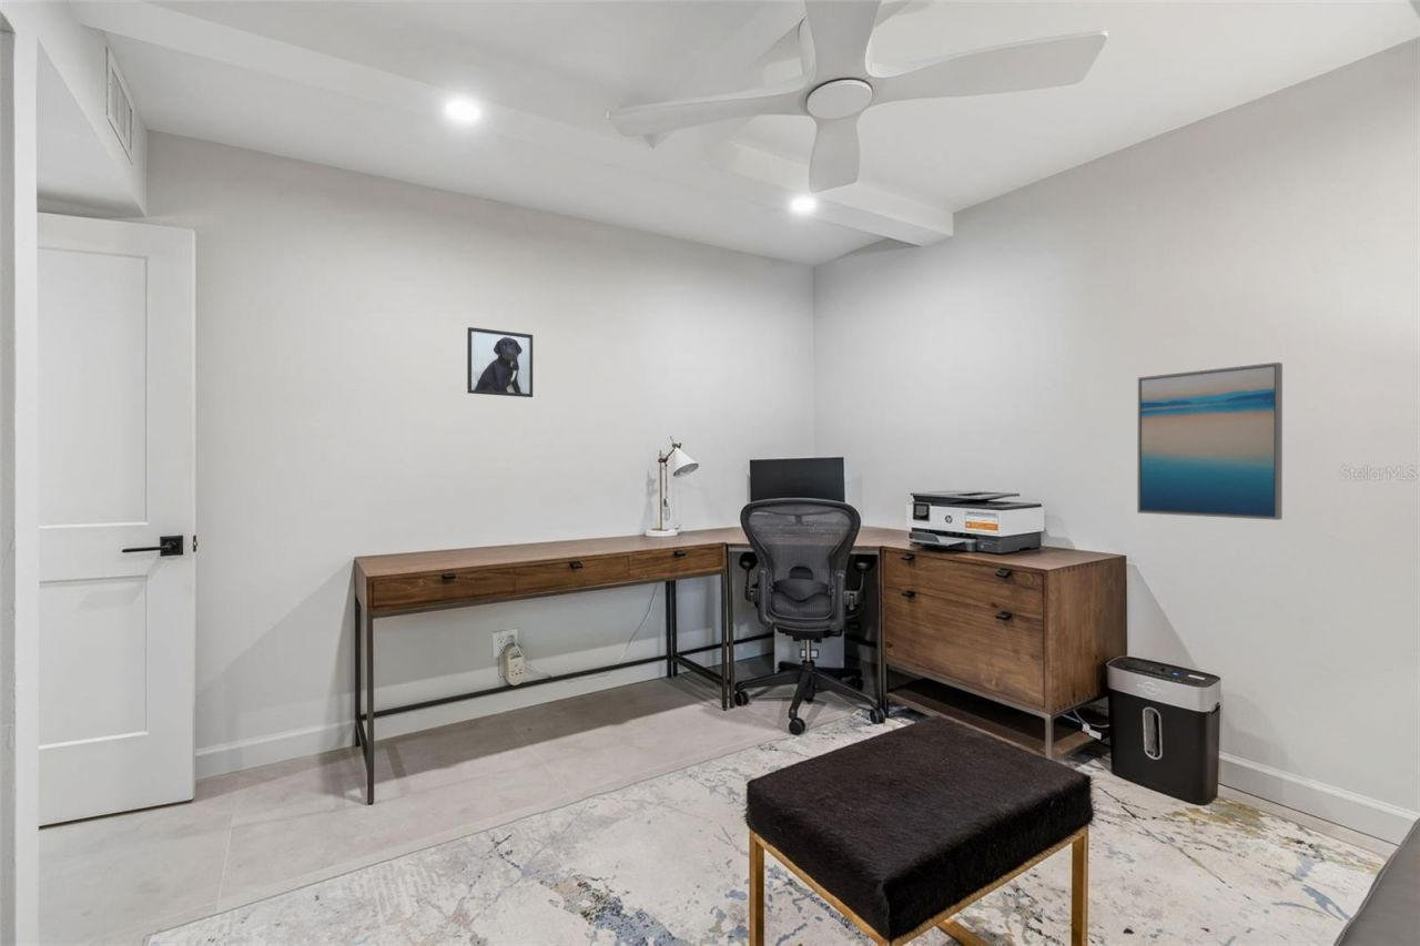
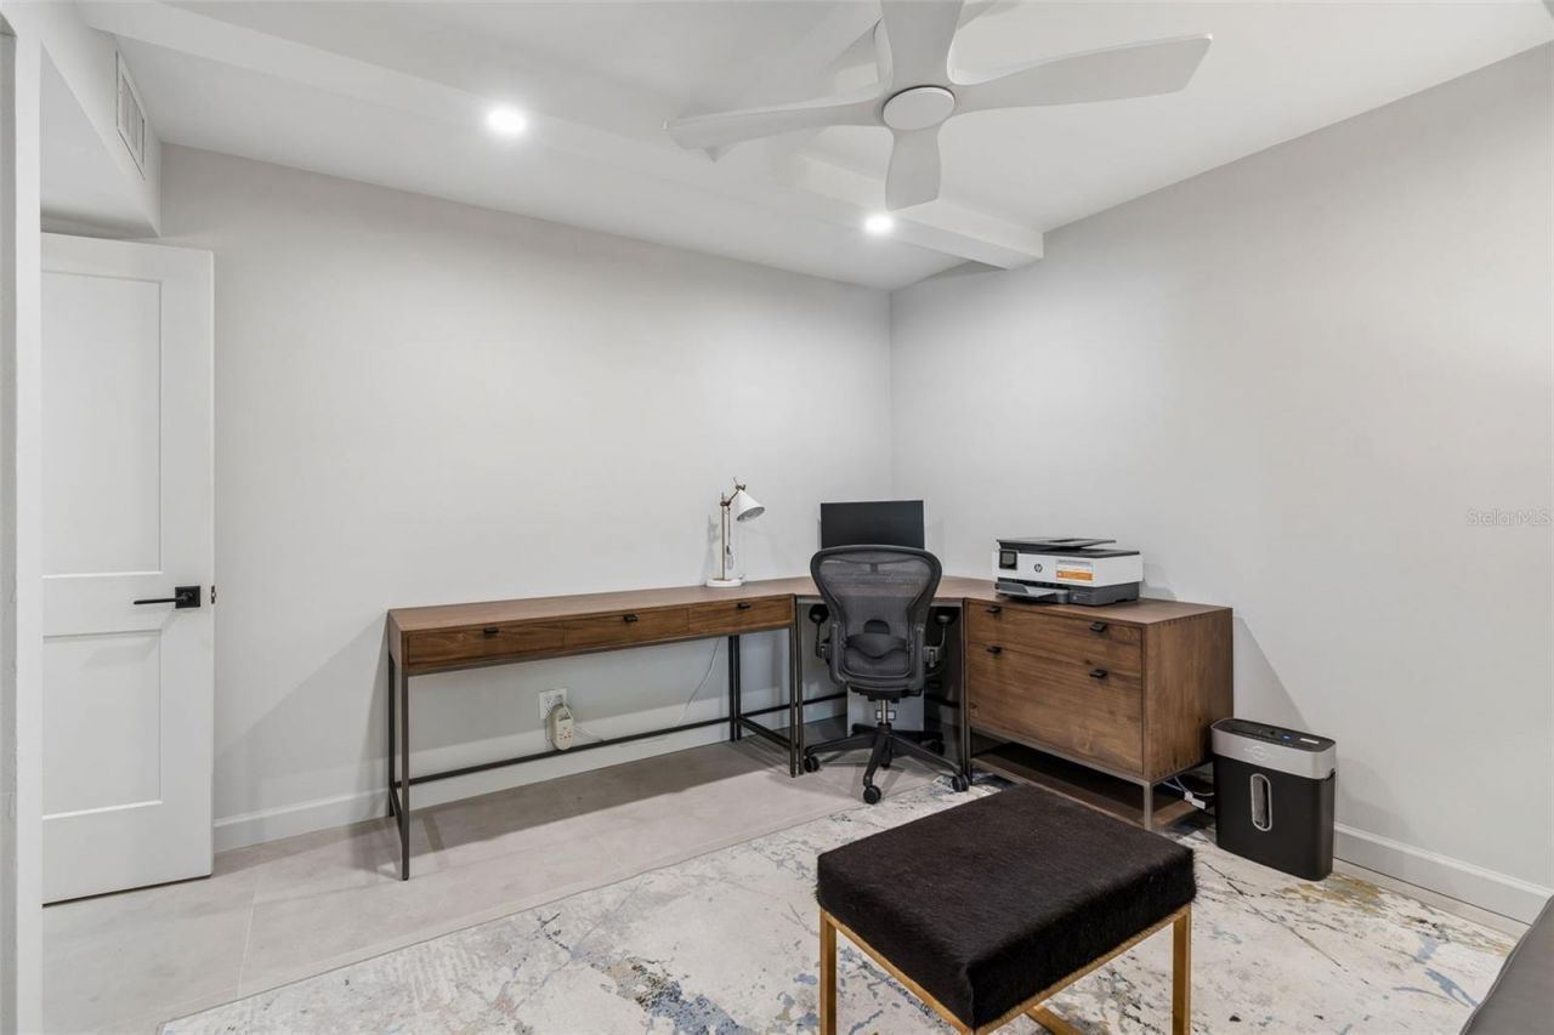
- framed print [466,326,534,398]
- wall art [1136,362,1284,521]
